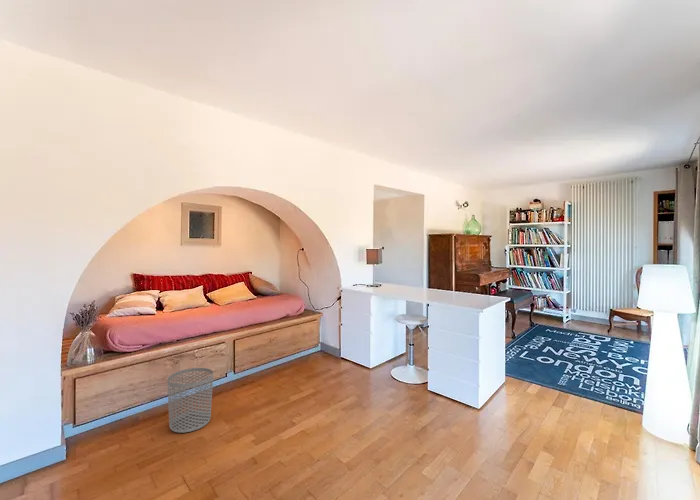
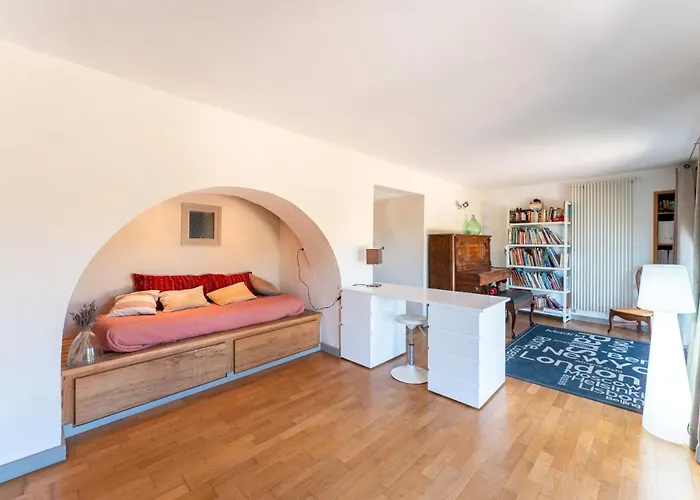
- waste bin [166,367,214,434]
